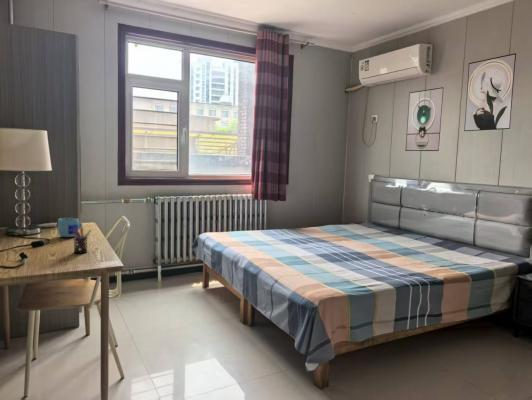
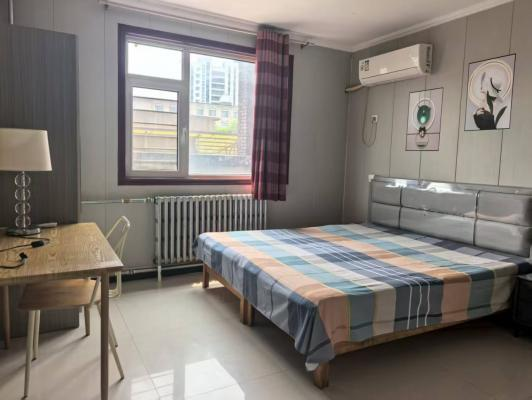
- pen holder [73,226,92,254]
- mug [57,217,83,238]
